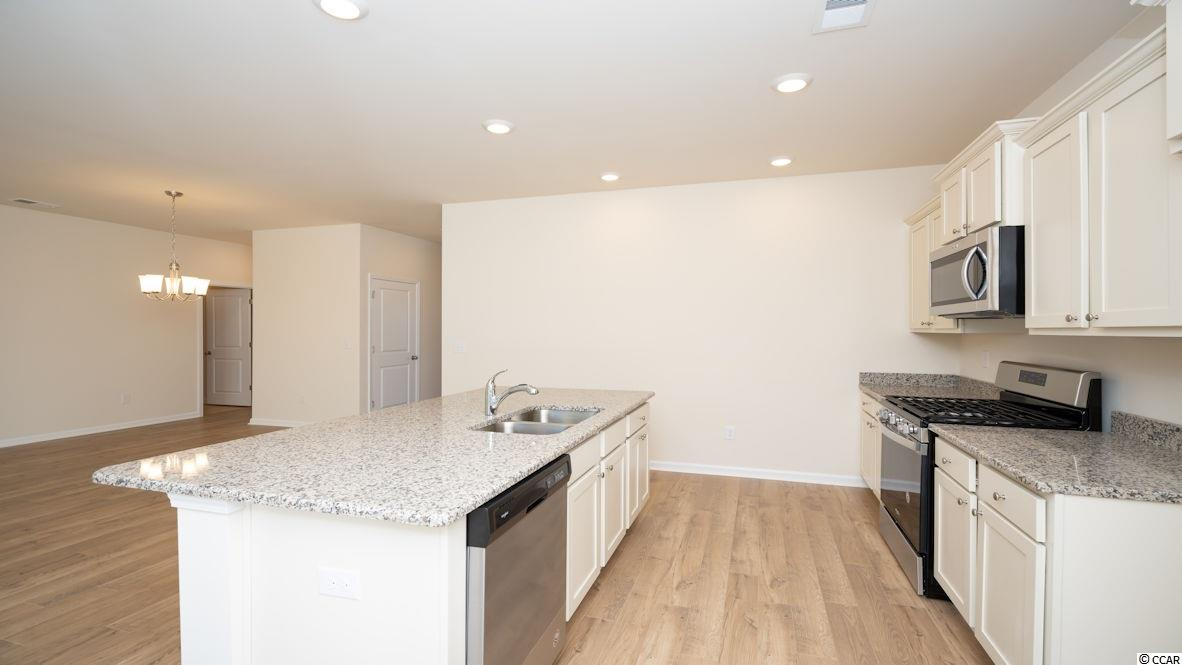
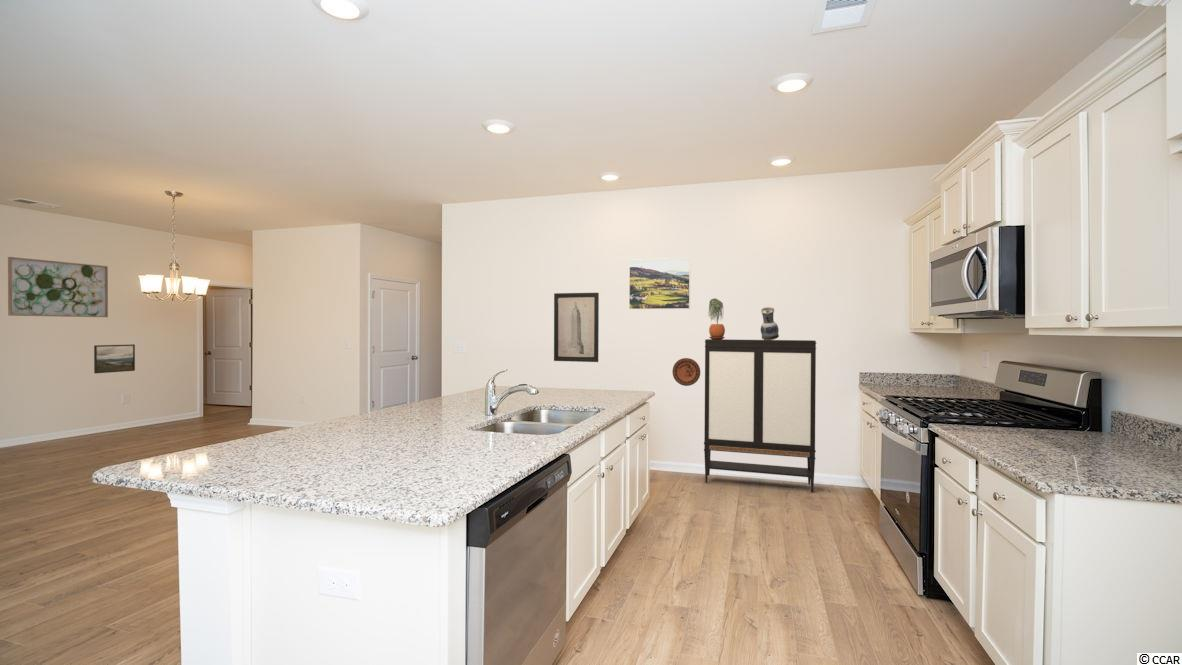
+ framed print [93,343,136,374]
+ potted plant [707,297,726,340]
+ wall art [553,292,600,363]
+ storage cabinet [703,338,817,493]
+ wall art [7,256,109,318]
+ decorative plate [671,357,701,387]
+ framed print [628,257,691,310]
+ ceramic jug [760,306,780,340]
